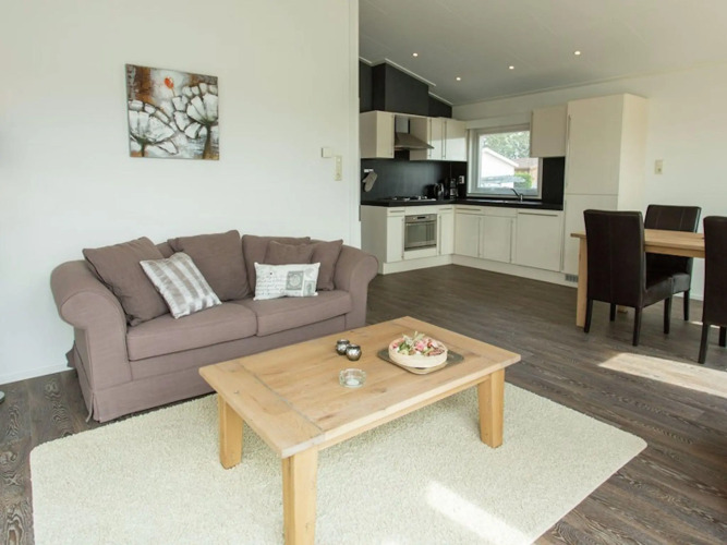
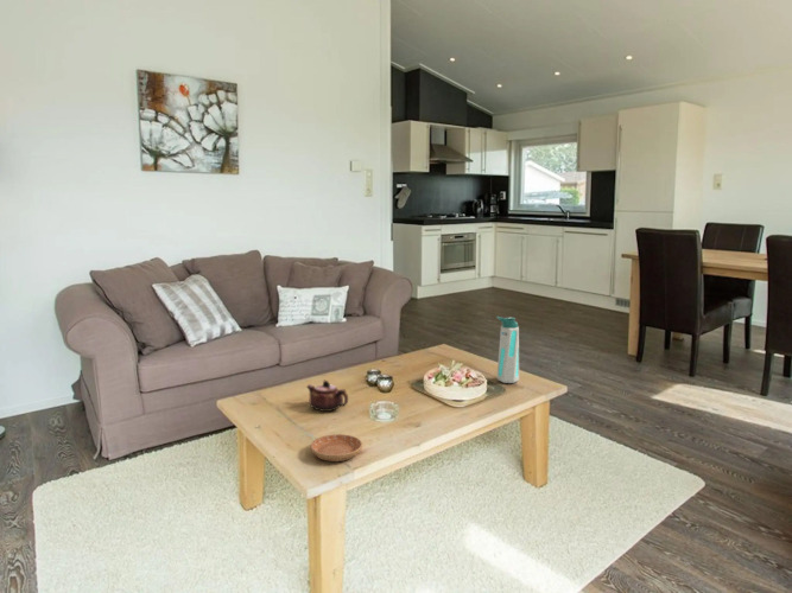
+ teapot [305,380,349,413]
+ water bottle [495,315,520,384]
+ saucer [310,433,363,463]
